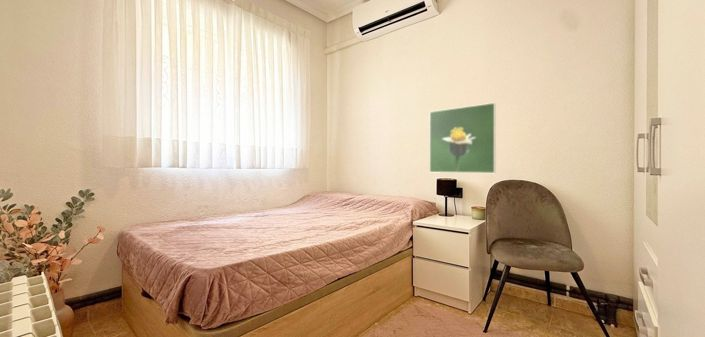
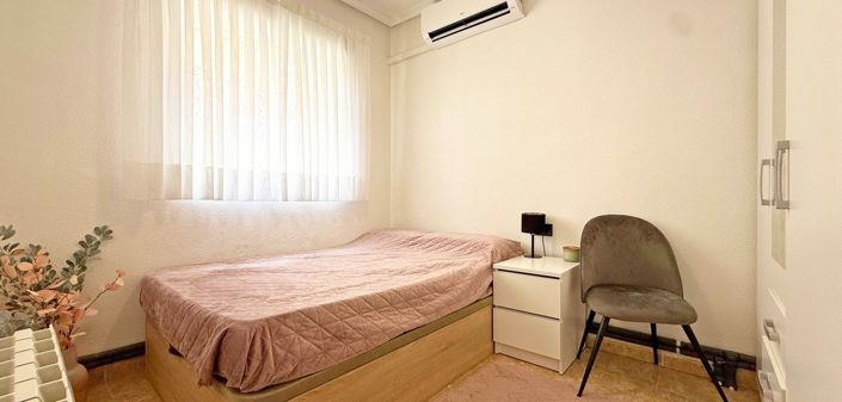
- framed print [428,102,497,174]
